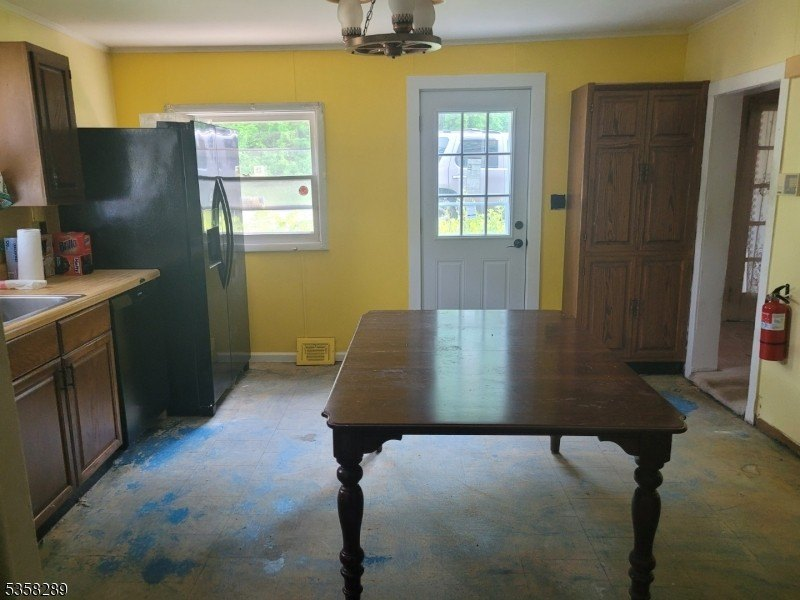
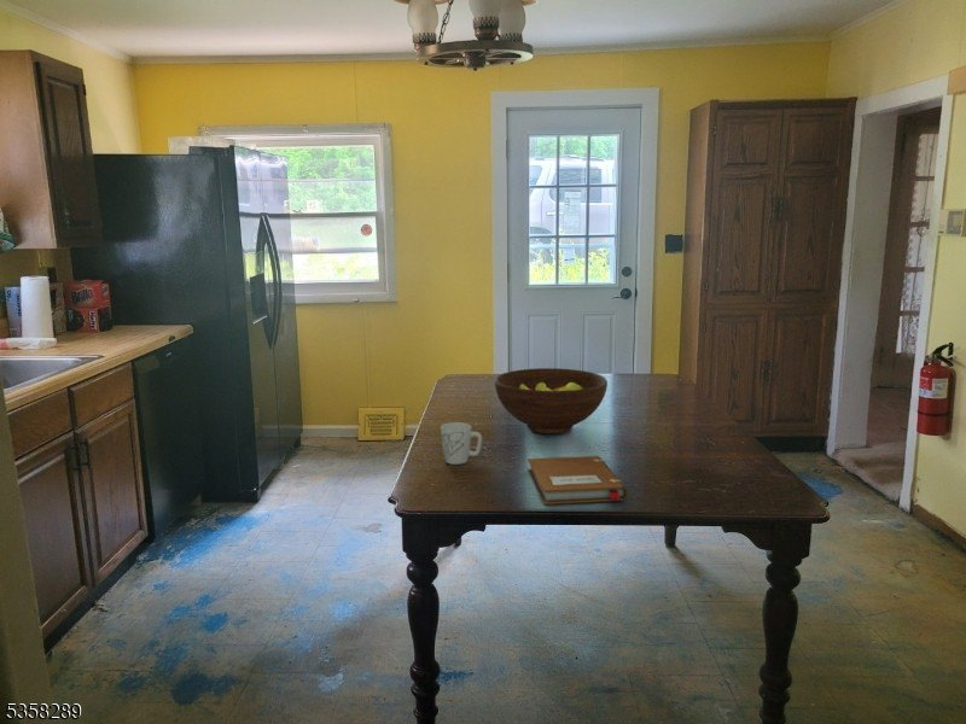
+ mug [440,421,483,466]
+ fruit bowl [494,367,609,434]
+ notebook [526,455,629,506]
